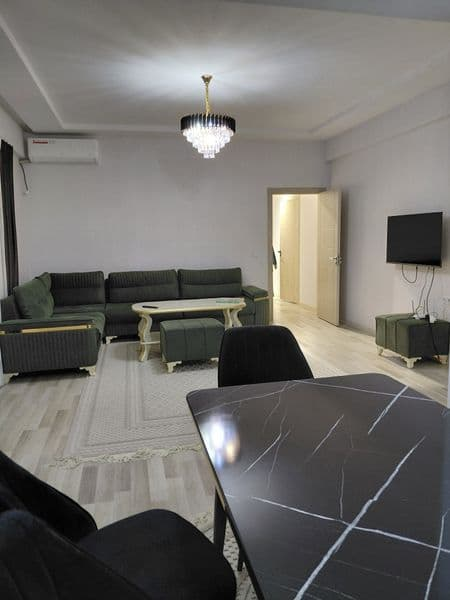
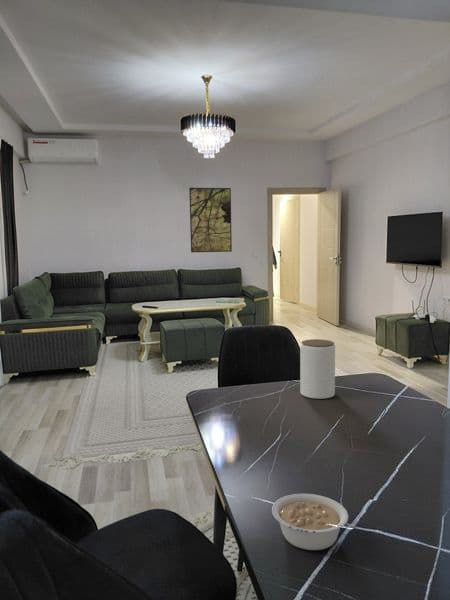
+ jar [299,338,336,400]
+ legume [271,493,357,551]
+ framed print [188,187,233,253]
